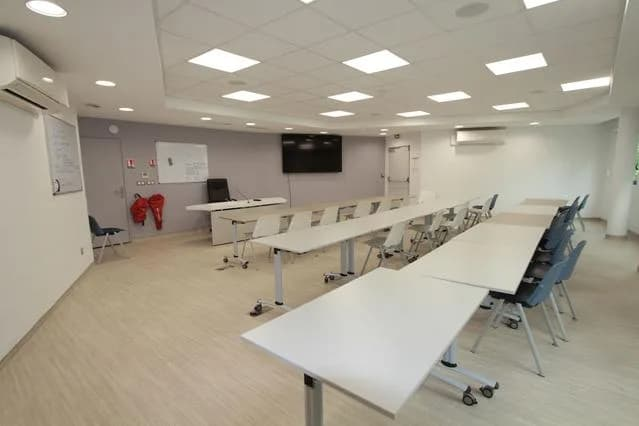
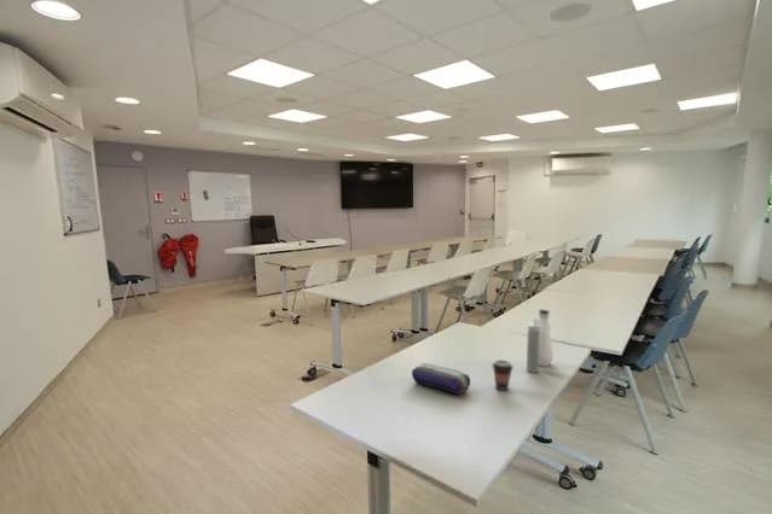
+ pencil case [411,362,471,396]
+ water bottle [526,308,555,374]
+ coffee cup [491,360,515,392]
